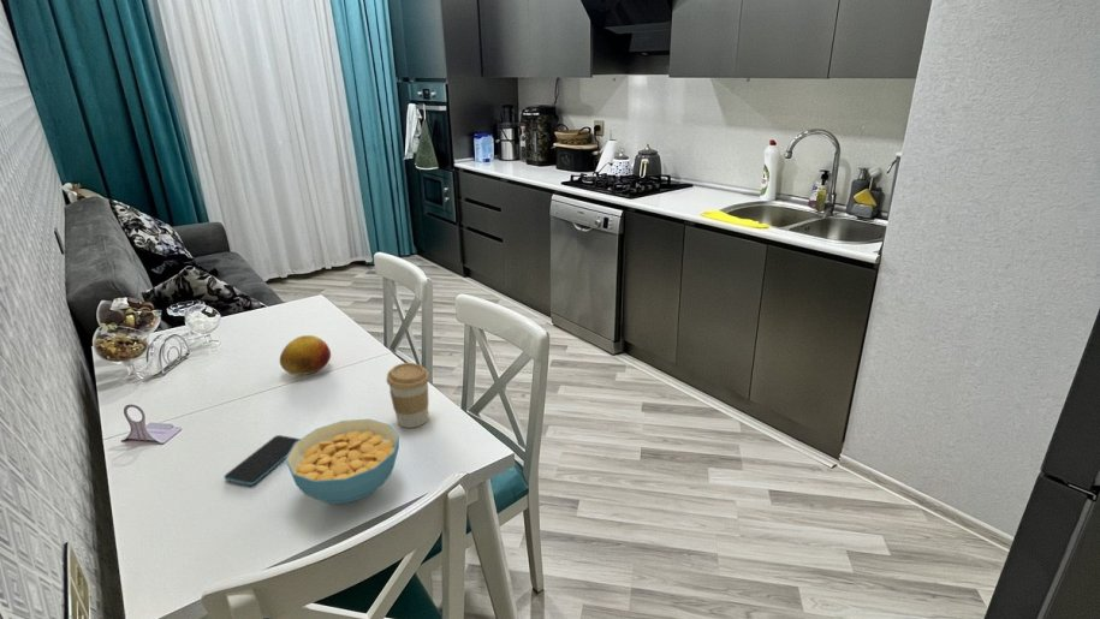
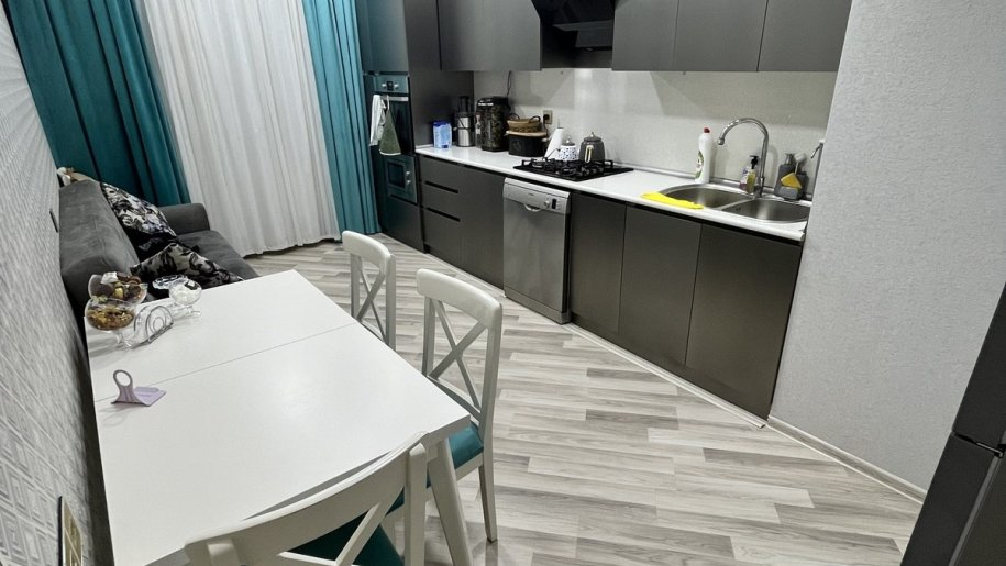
- fruit [279,334,332,376]
- smartphone [224,434,301,487]
- coffee cup [386,362,430,429]
- cereal bowl [284,418,400,505]
